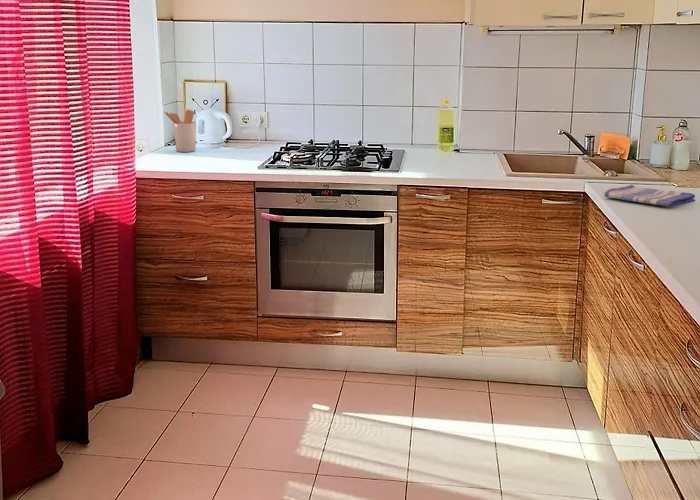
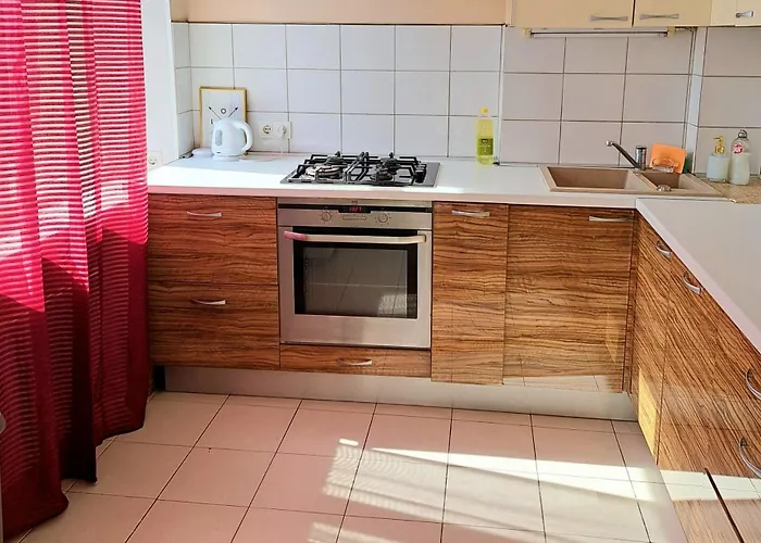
- utensil holder [162,109,197,153]
- dish towel [603,184,696,207]
